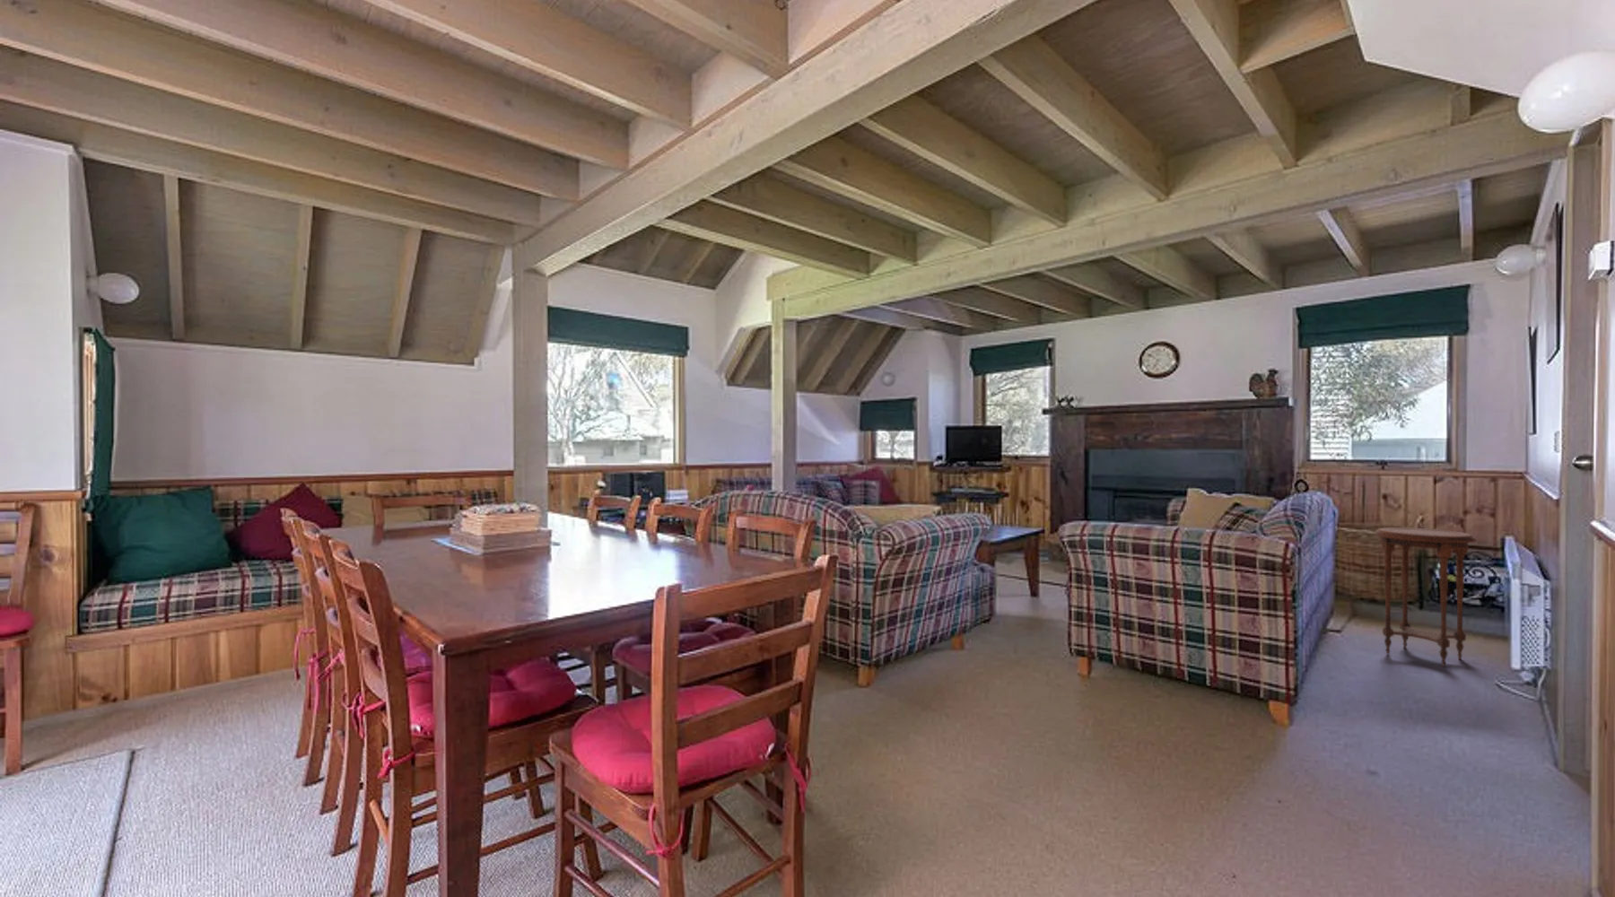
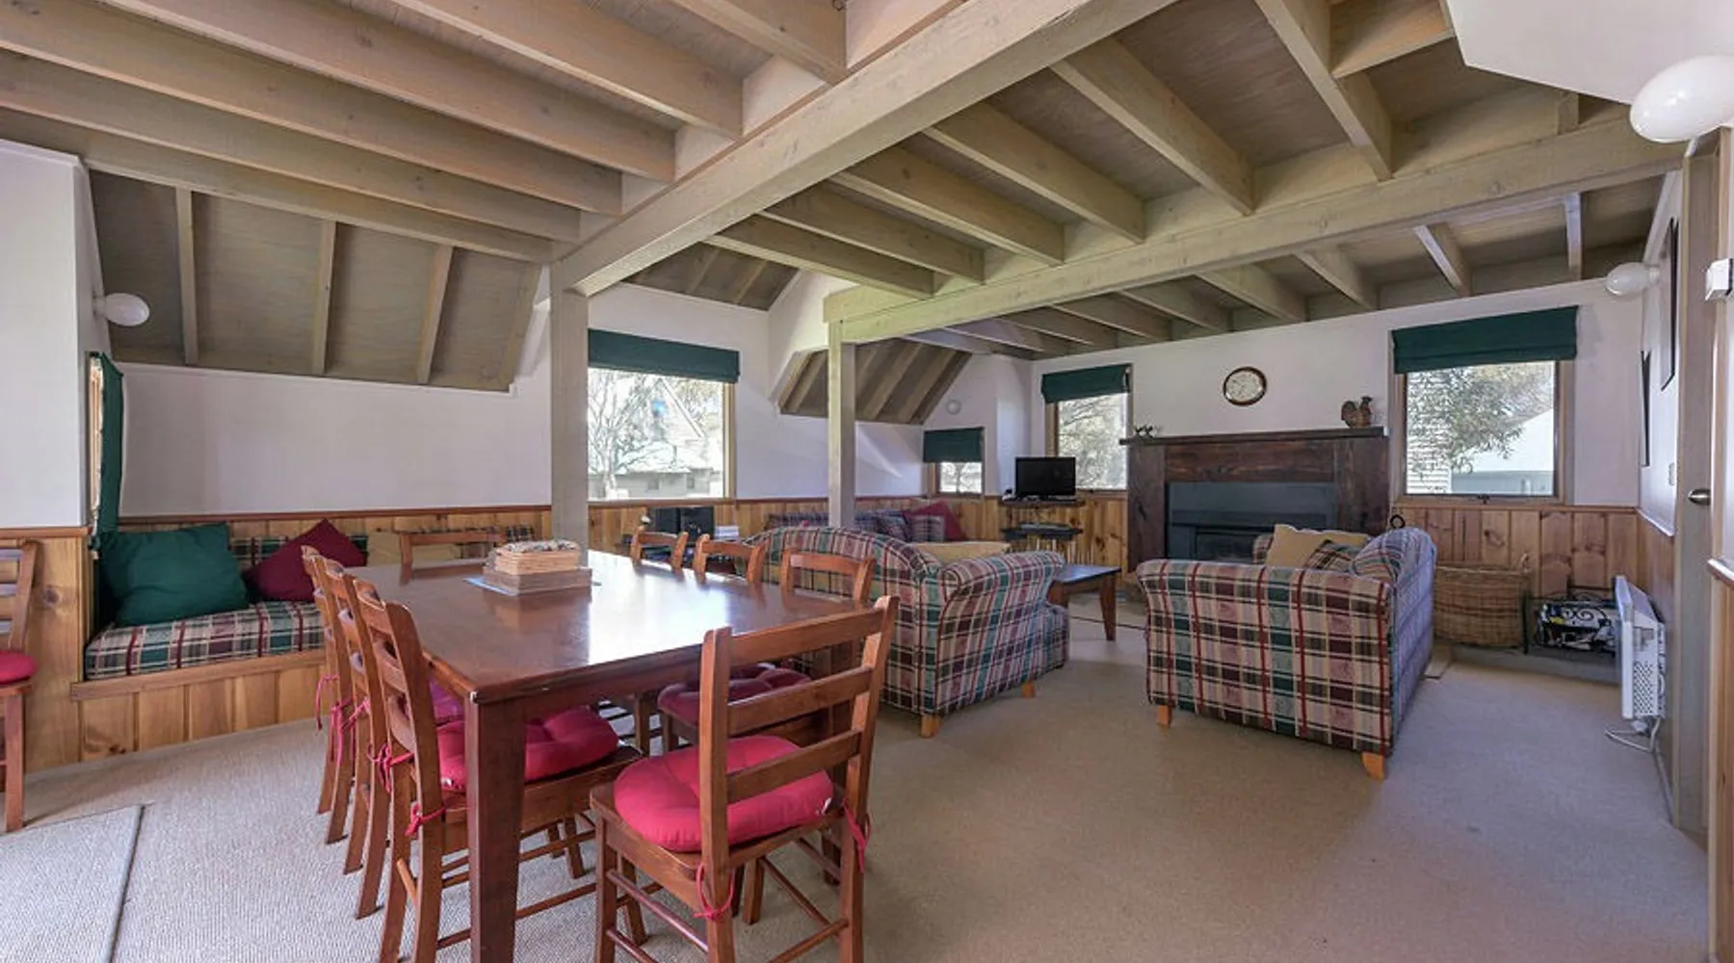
- side table [1374,527,1478,667]
